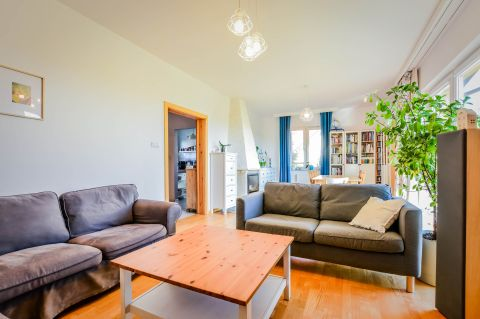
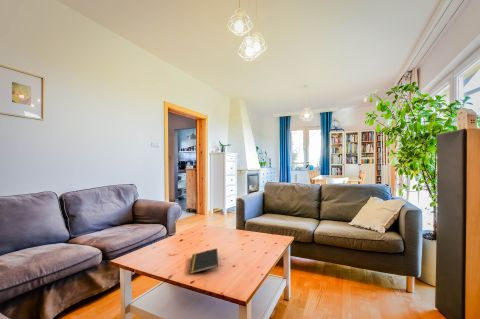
+ notepad [188,247,219,275]
